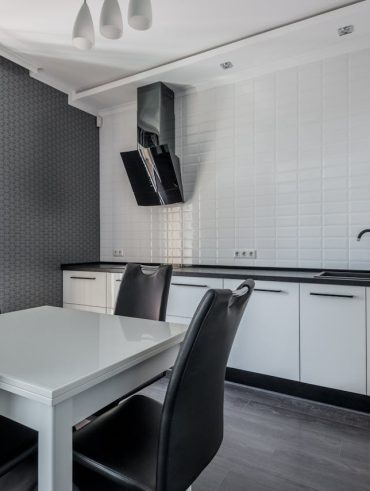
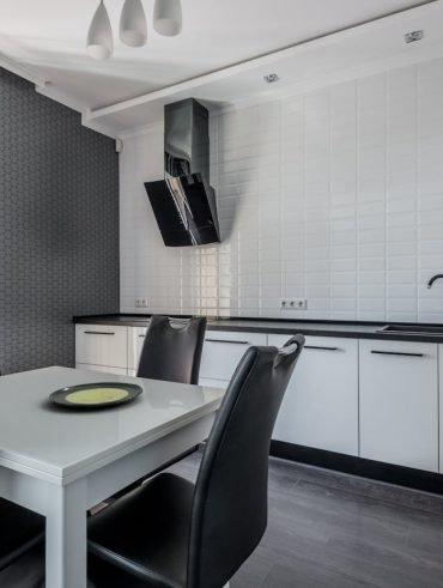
+ plate [48,381,145,408]
